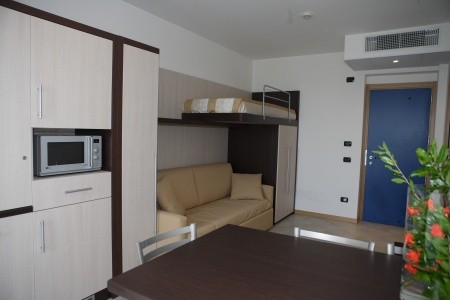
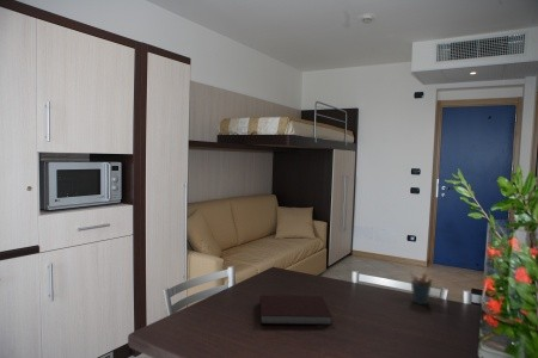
+ notebook [259,295,334,326]
+ pen holder [409,270,434,305]
